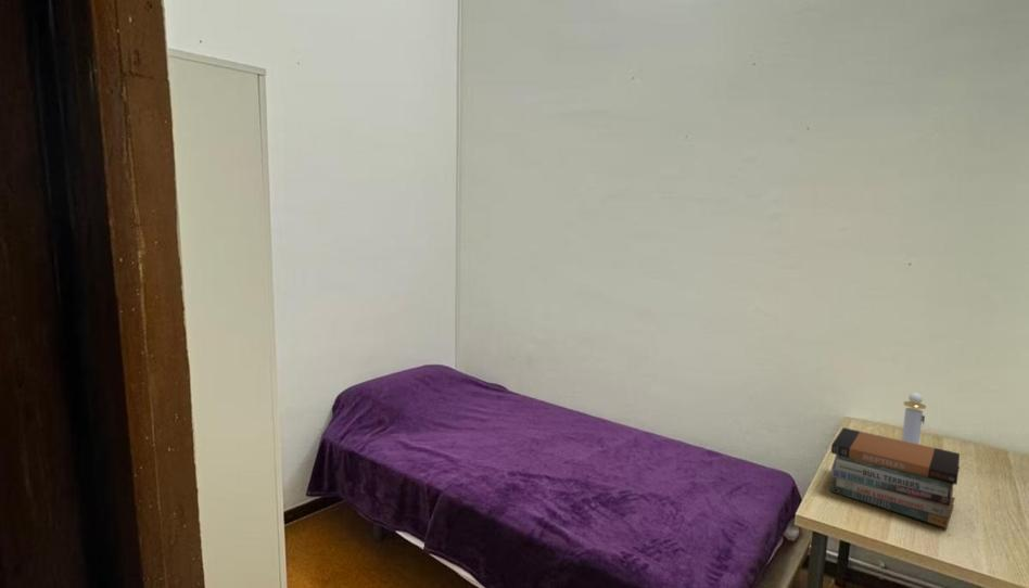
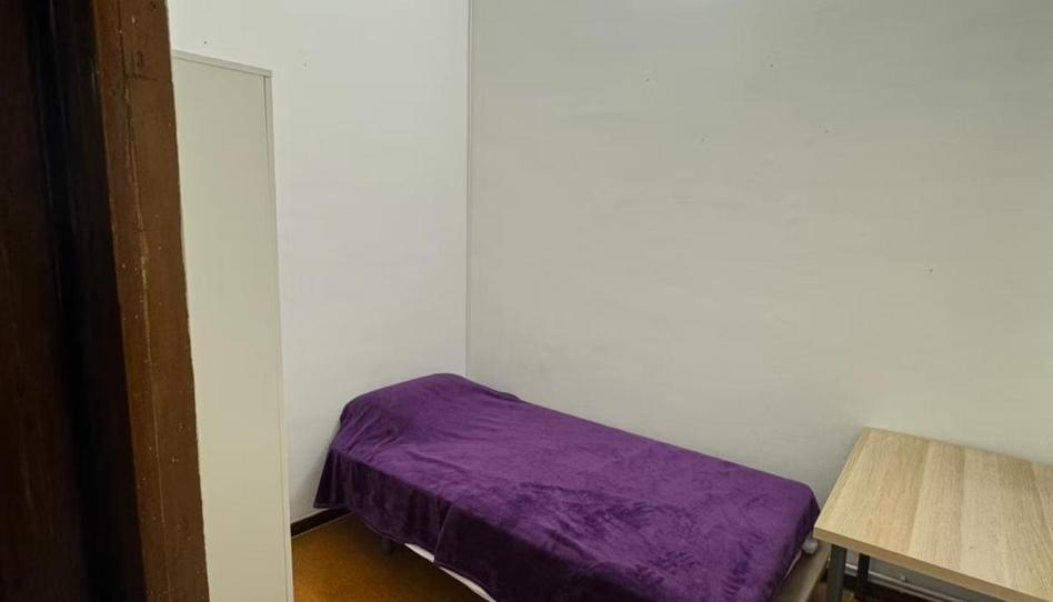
- book stack [829,426,961,529]
- perfume bottle [901,392,927,445]
